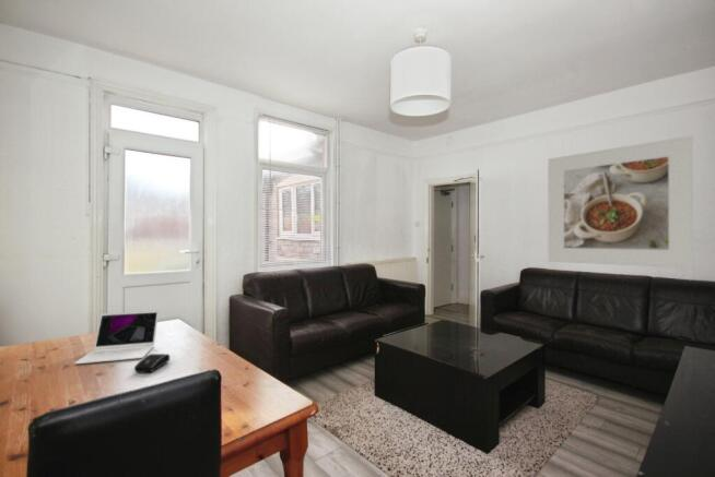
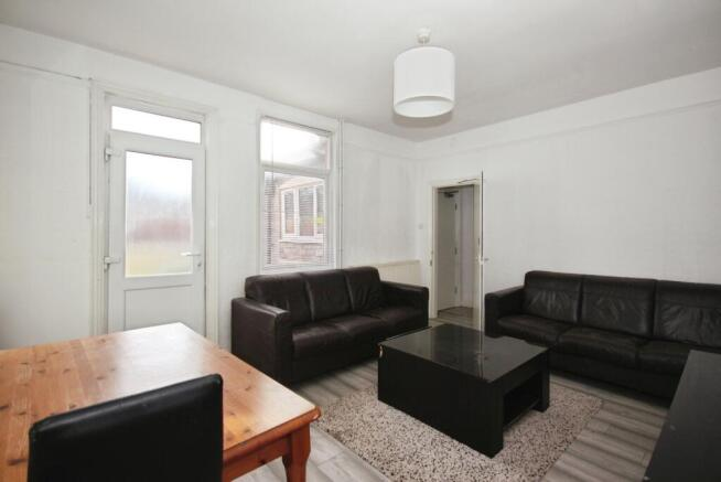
- laptop [73,310,160,365]
- computer mouse [133,353,171,373]
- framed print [547,134,694,270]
